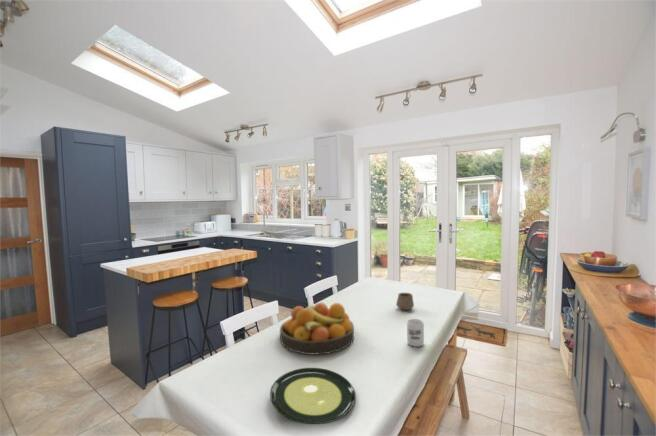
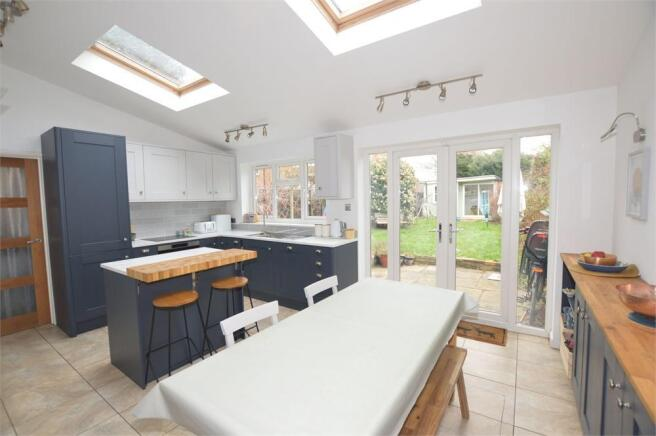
- cup [395,292,415,311]
- plate [269,367,357,425]
- cup [406,318,425,348]
- fruit bowl [279,301,355,356]
